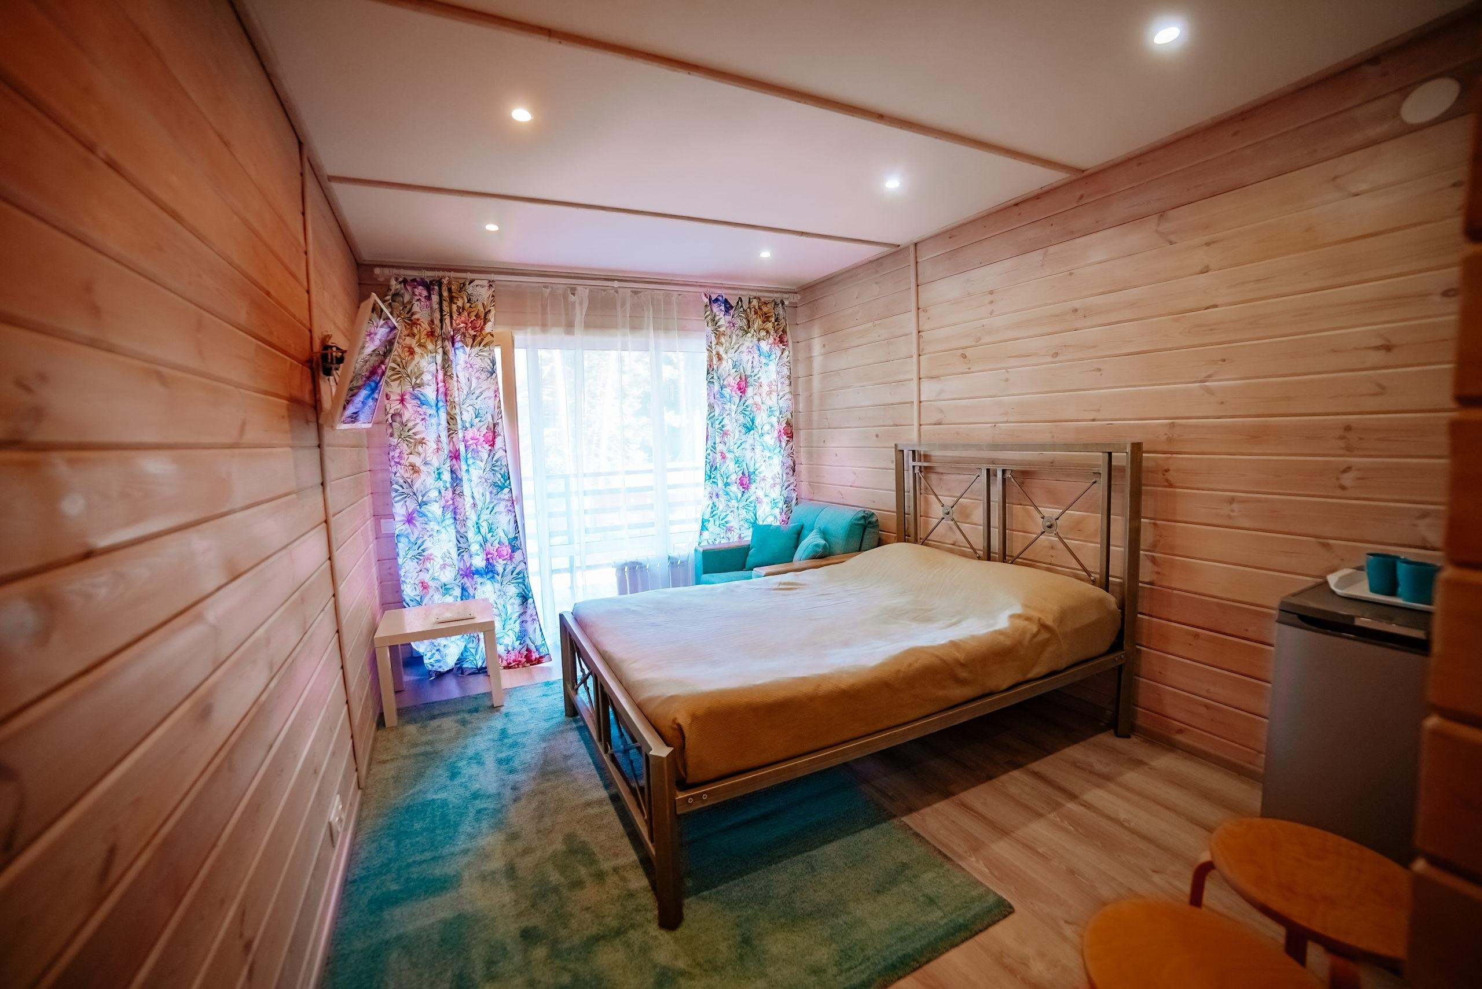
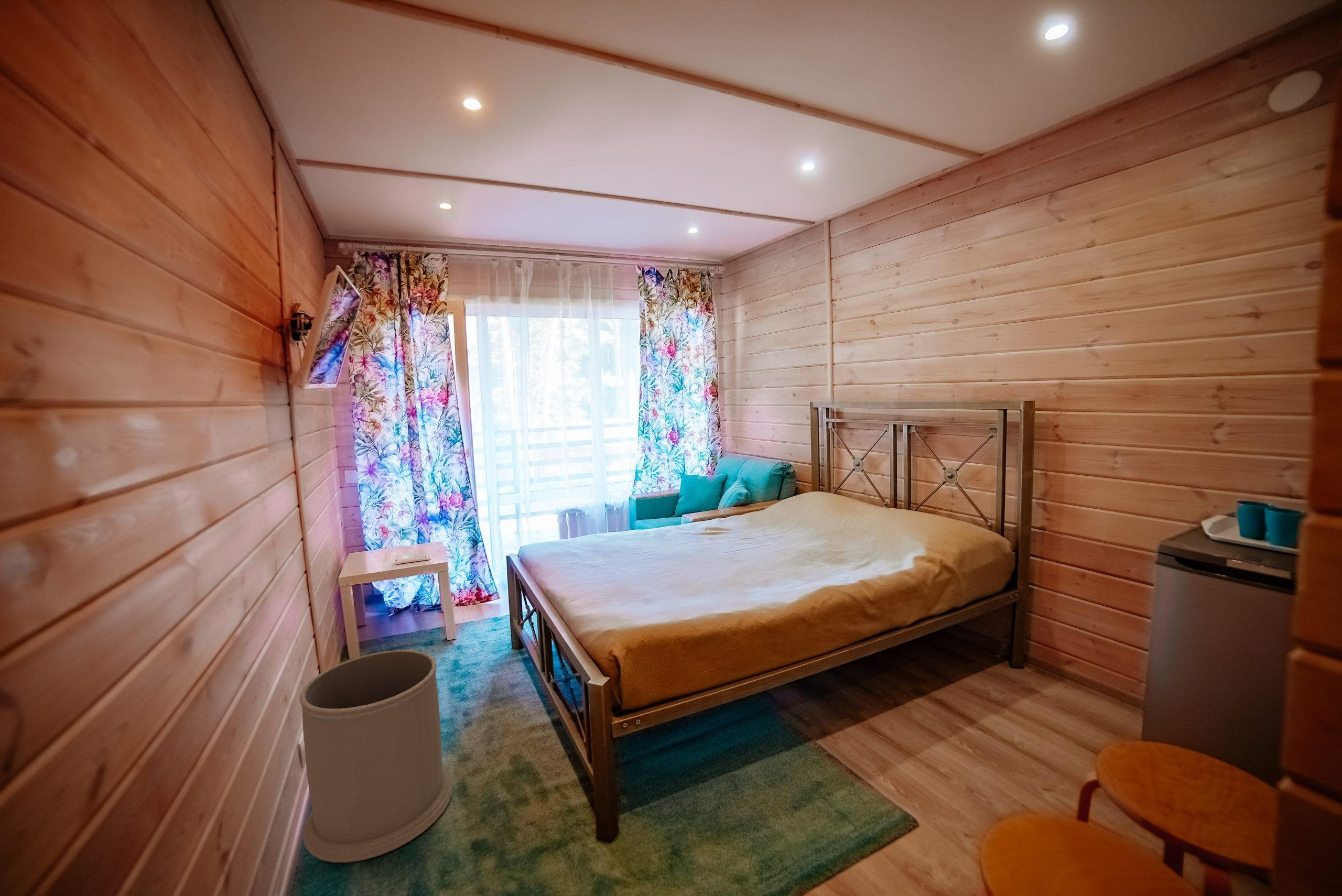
+ trash can [299,650,453,863]
